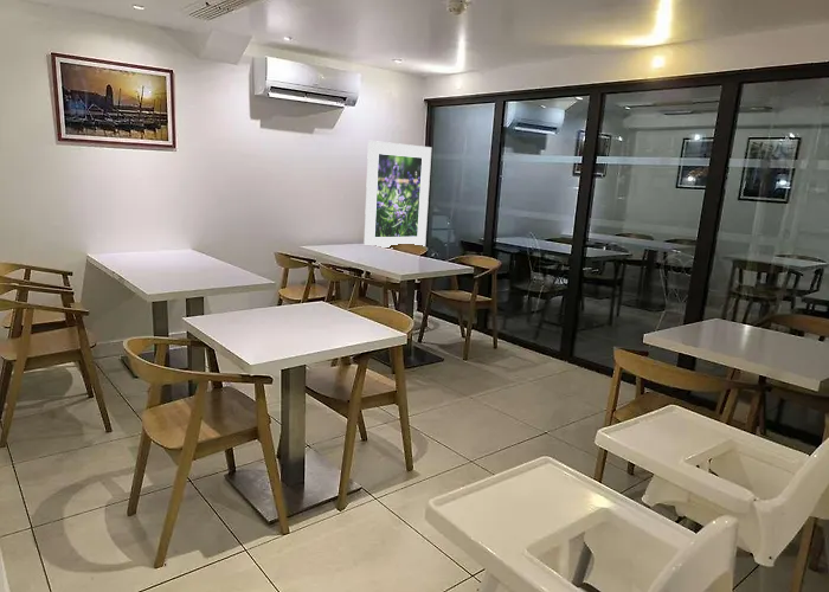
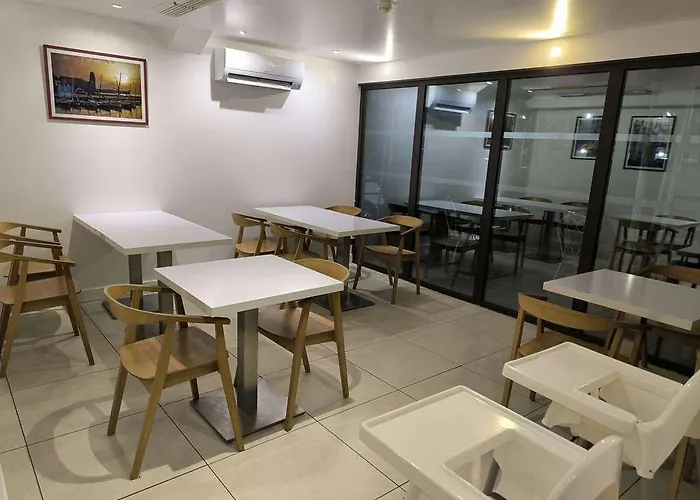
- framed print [362,140,432,247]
